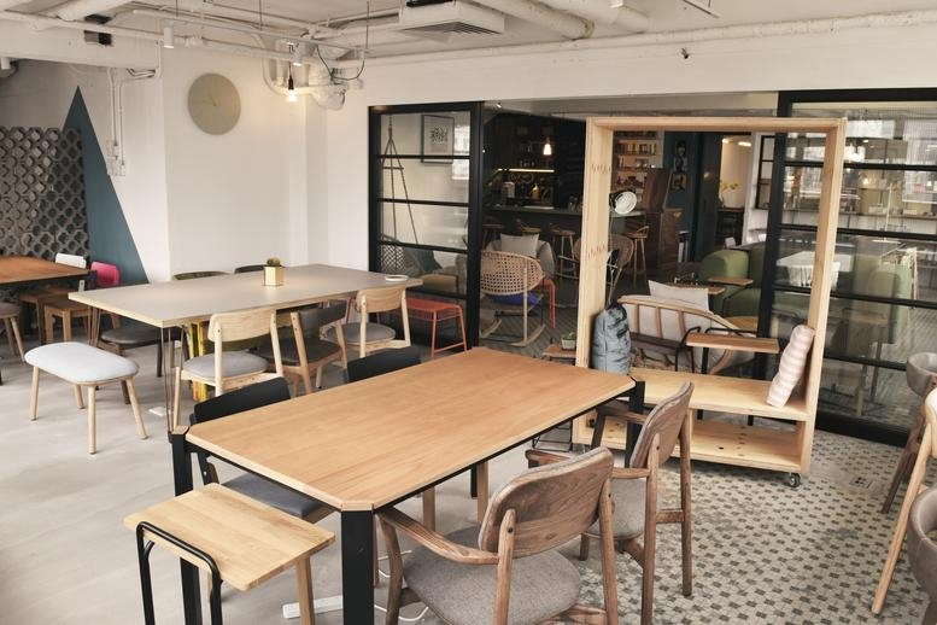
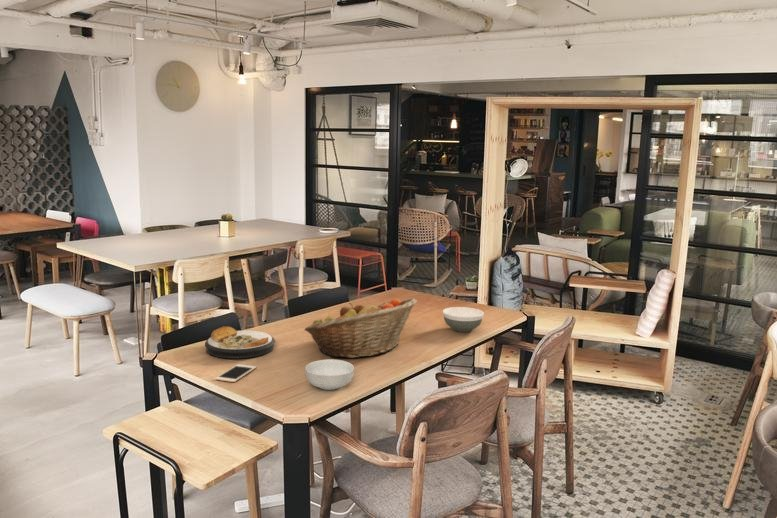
+ cell phone [215,363,257,383]
+ fruit basket [304,297,418,359]
+ plate [204,325,276,359]
+ cereal bowl [304,358,355,391]
+ bowl [442,306,485,333]
